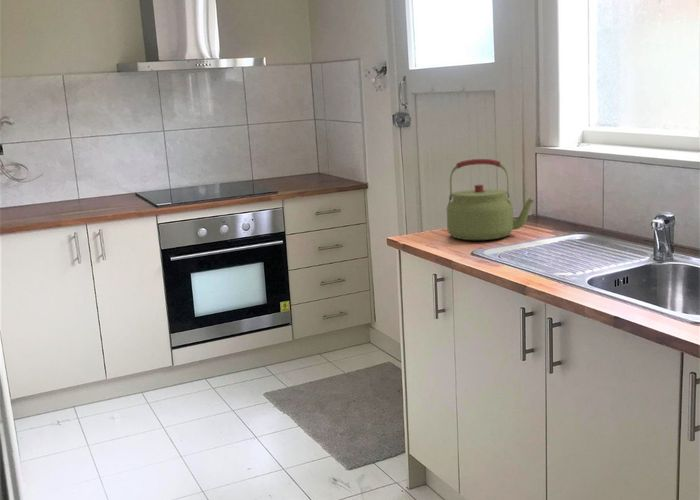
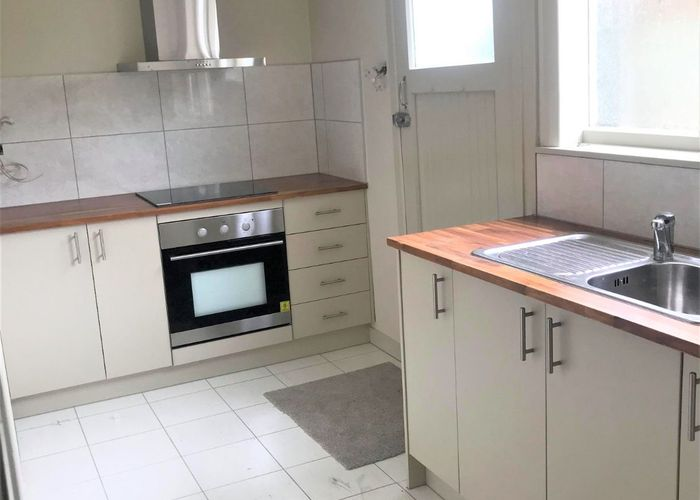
- kettle [446,158,535,241]
